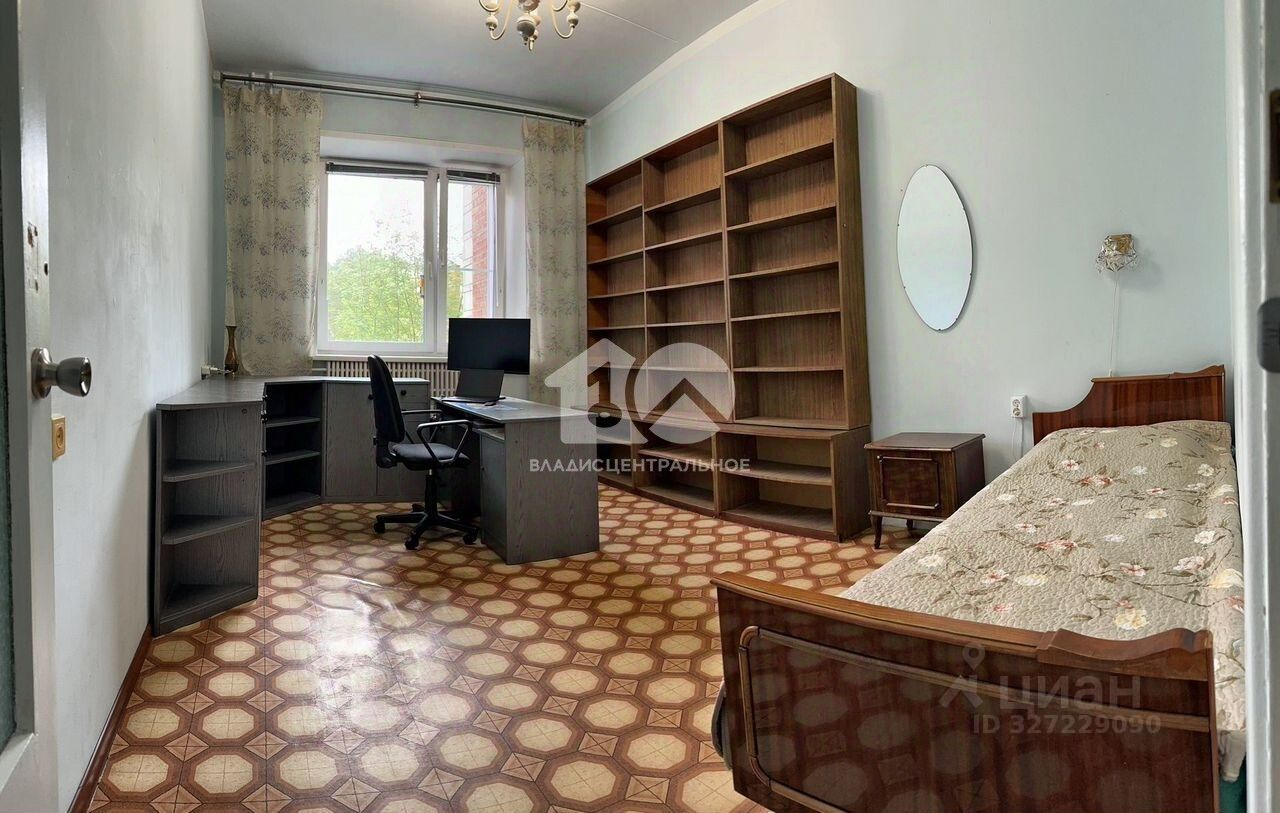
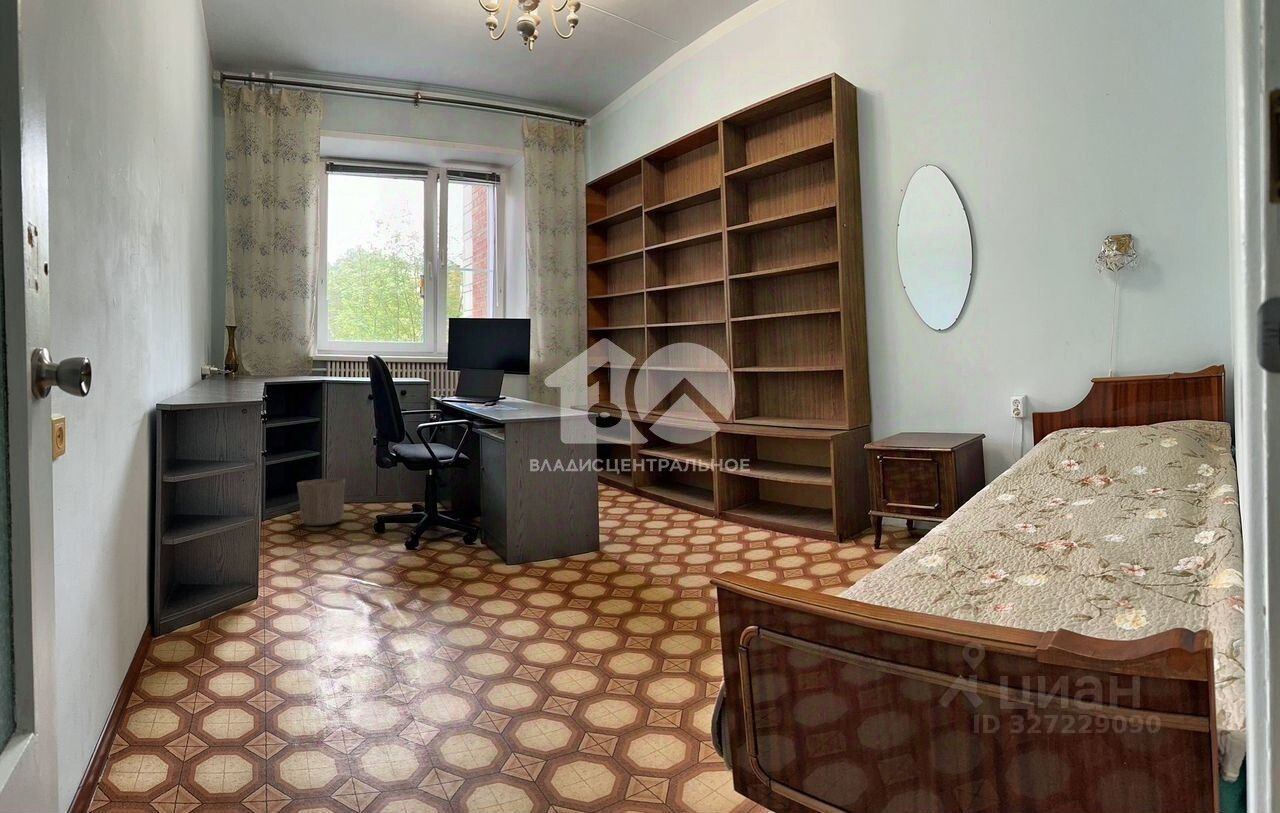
+ waste basket [296,477,346,527]
